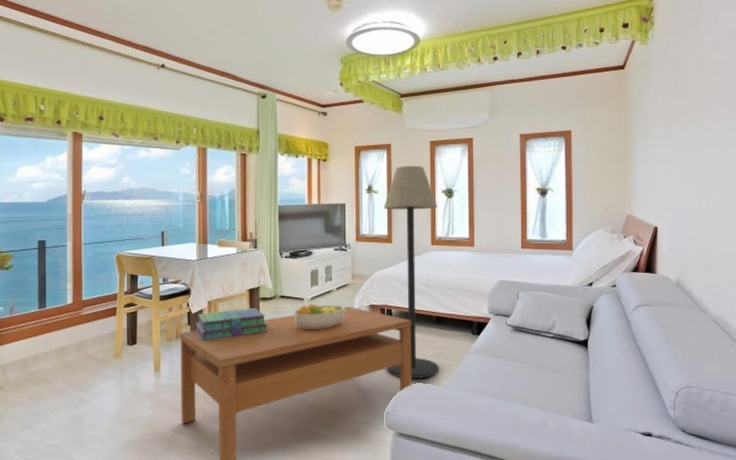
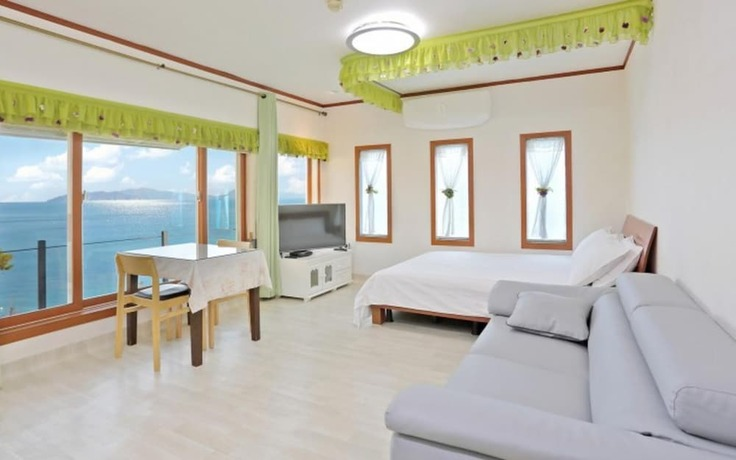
- floor lamp [383,165,440,379]
- coffee table [179,306,412,460]
- stack of books [195,307,268,341]
- fruit bowl [293,303,345,329]
